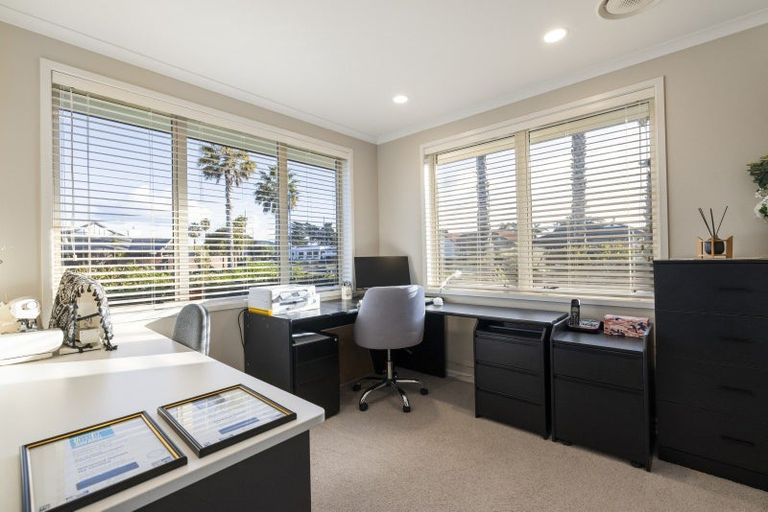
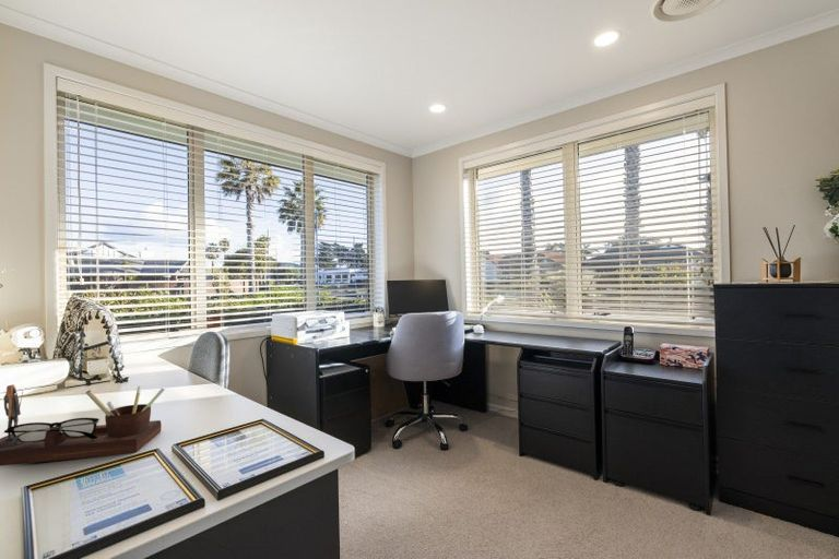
+ desk organizer [0,383,166,467]
